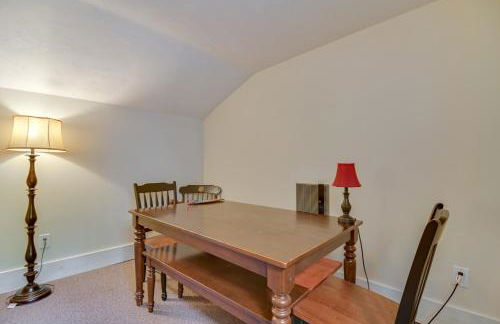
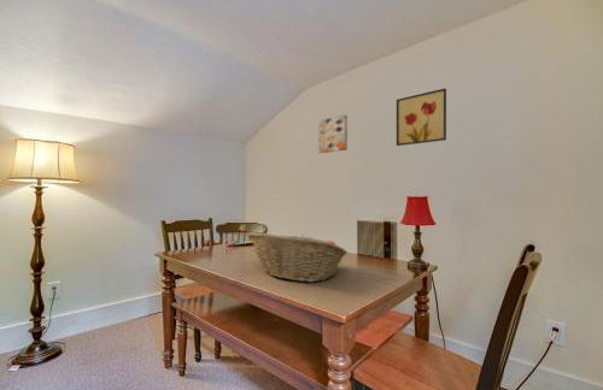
+ wall art [396,88,447,147]
+ fruit basket [246,231,349,283]
+ wall art [317,114,349,154]
